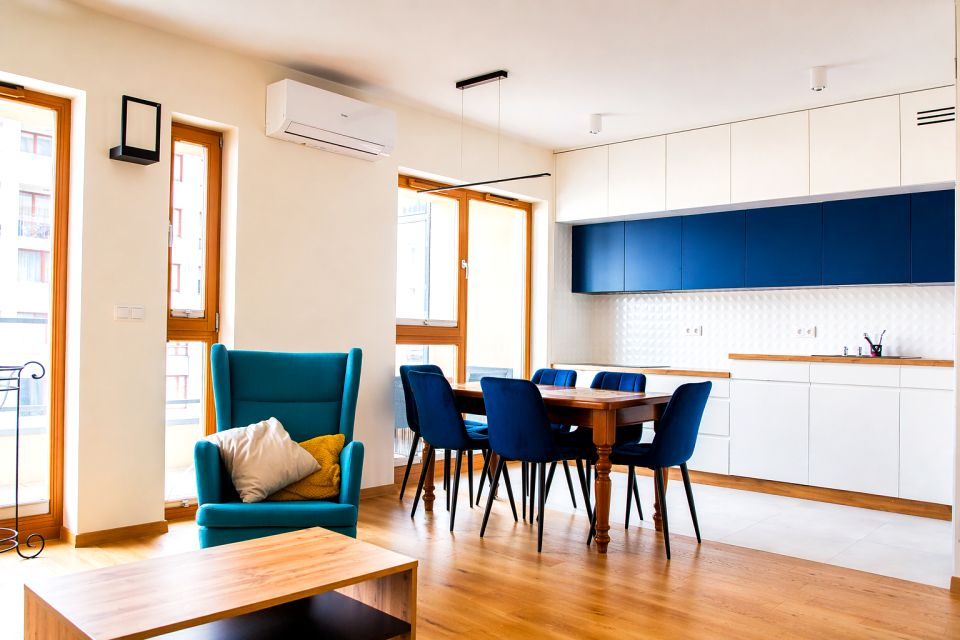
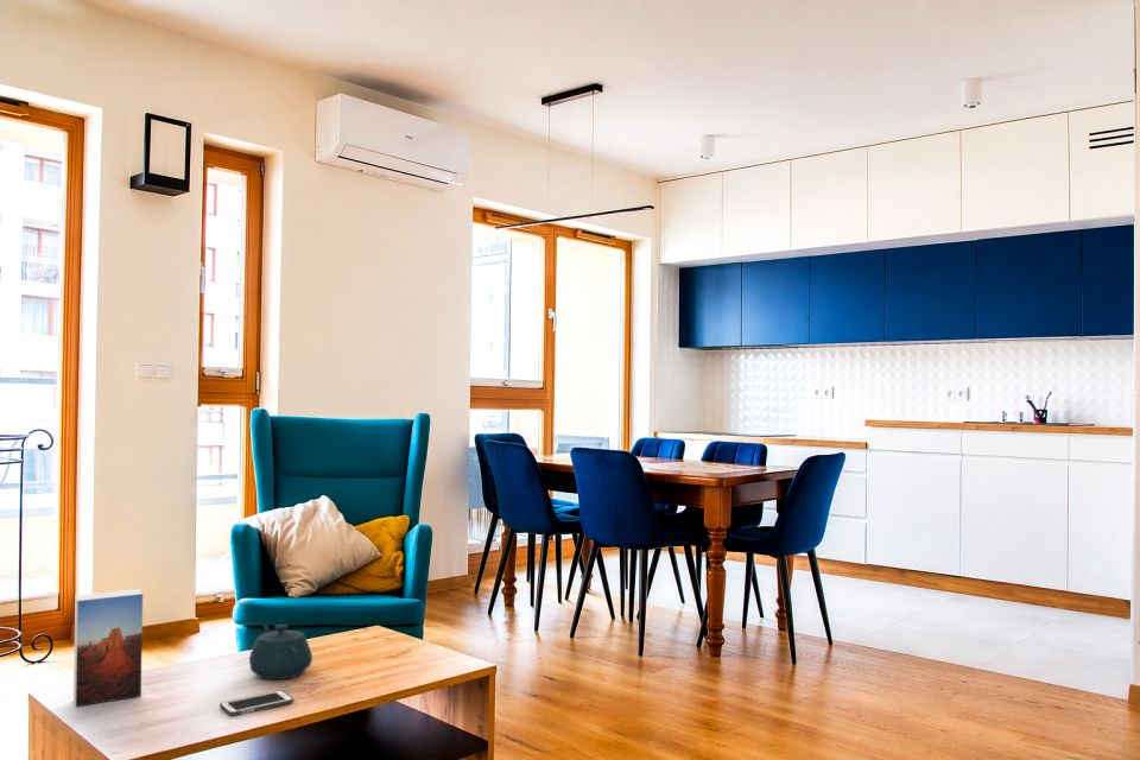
+ cell phone [218,689,294,717]
+ book [72,588,144,708]
+ teapot [248,623,314,680]
